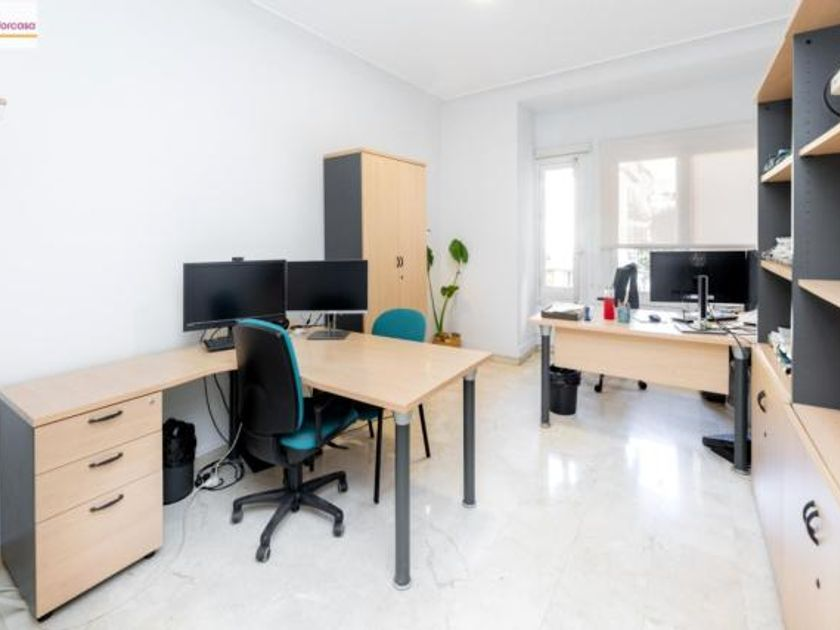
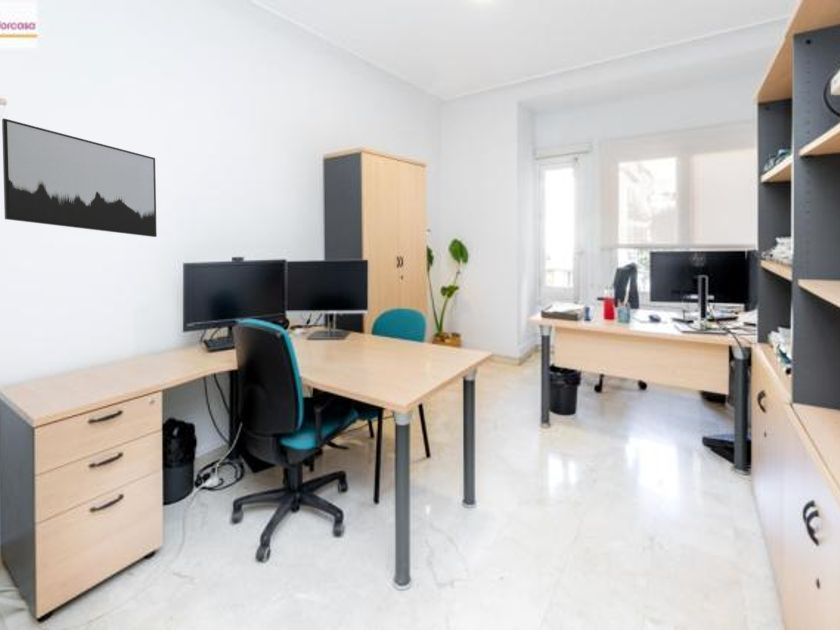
+ wall art [1,117,158,238]
